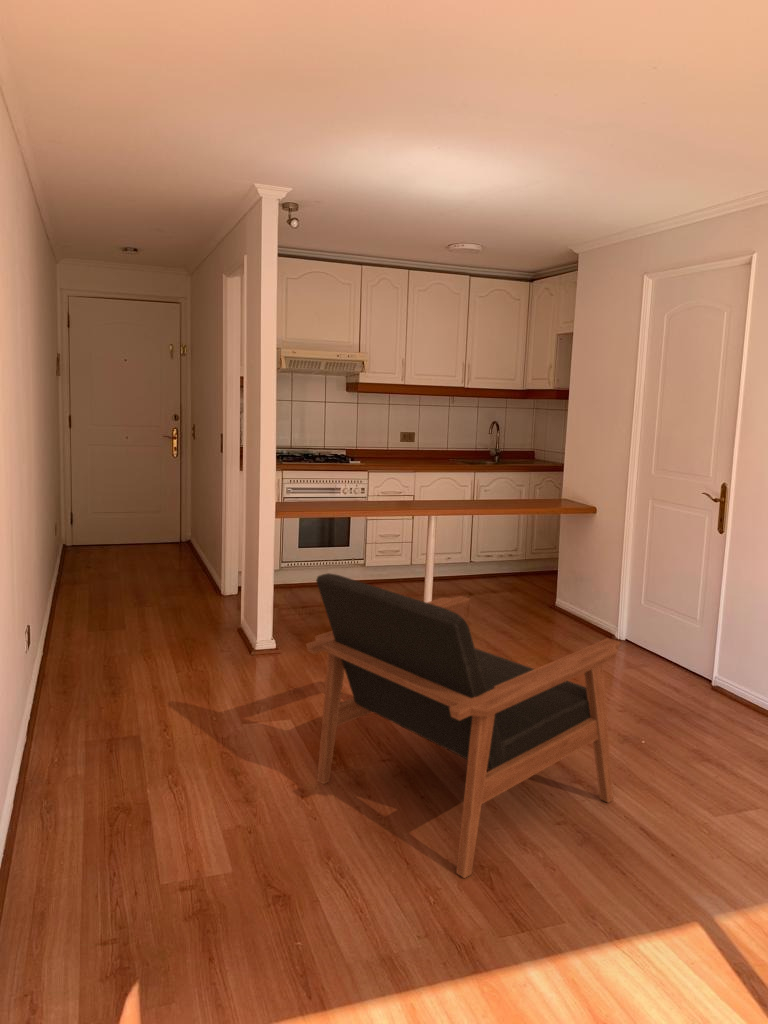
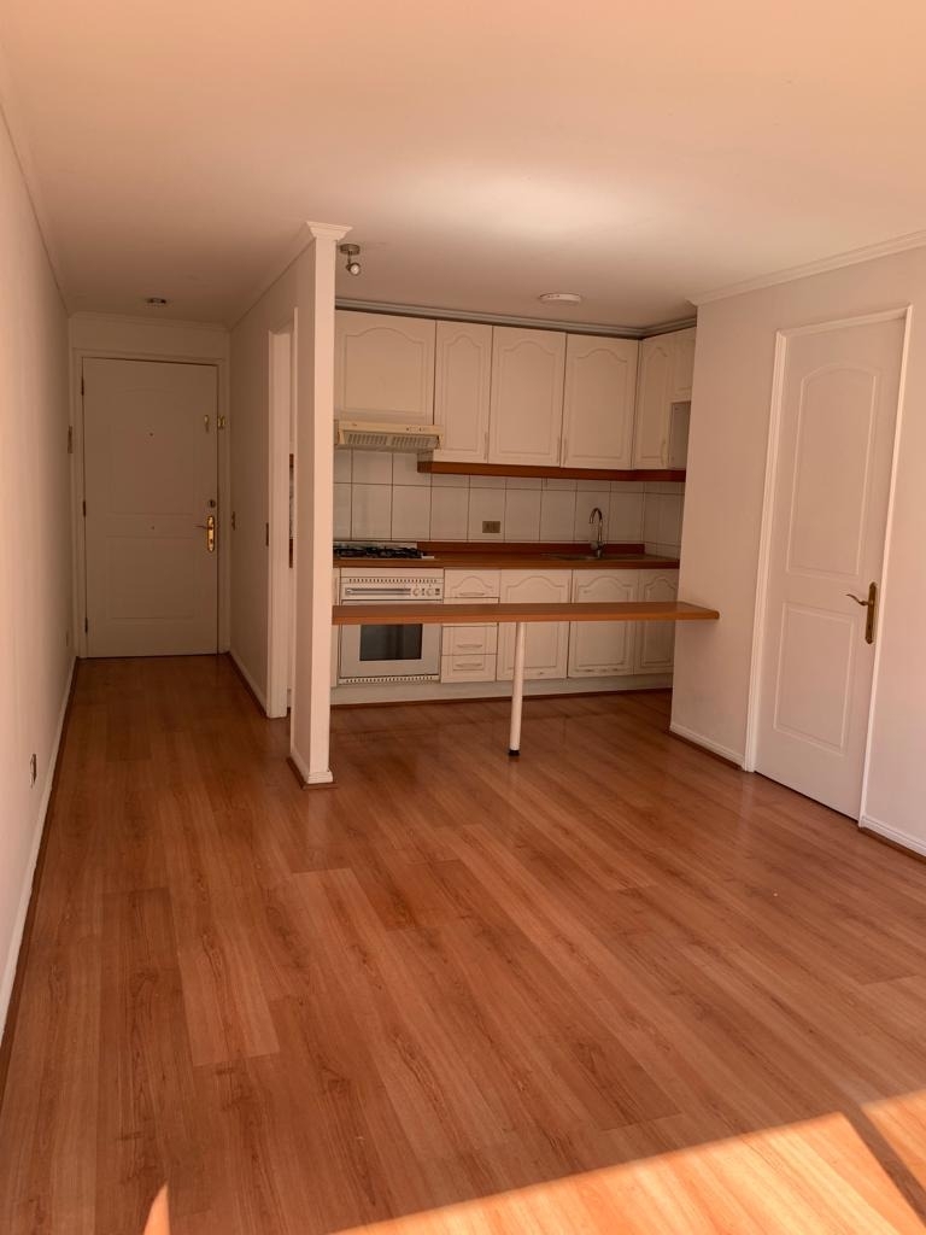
- armchair [305,572,622,879]
